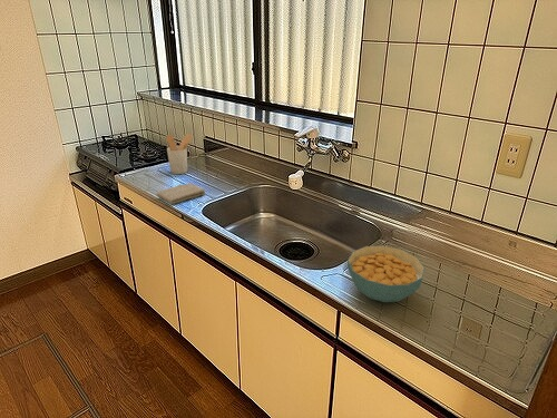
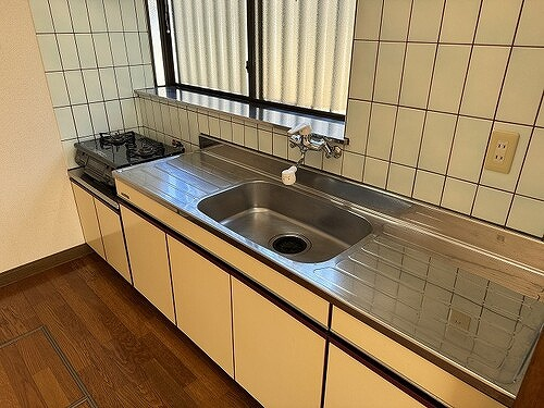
- cereal bowl [346,244,426,303]
- washcloth [156,182,206,205]
- utensil holder [165,133,194,175]
